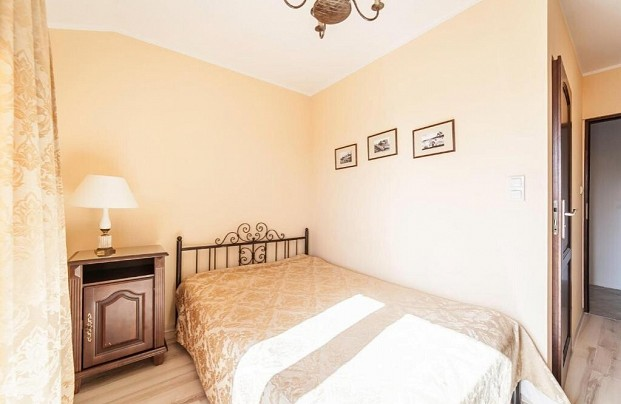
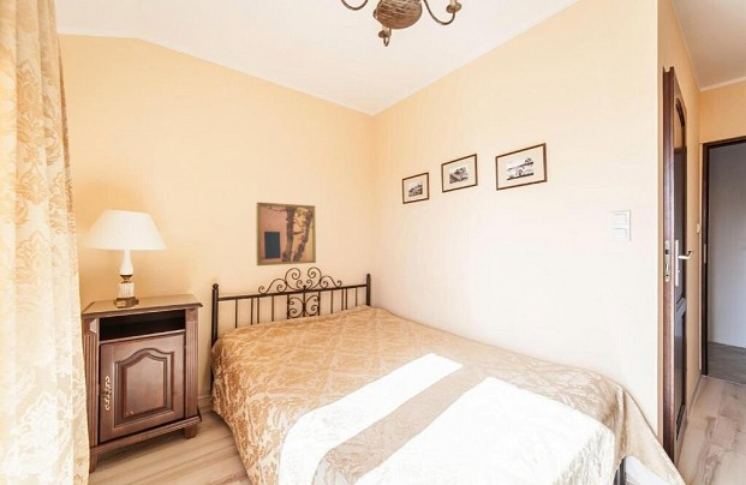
+ wall art [255,202,317,267]
